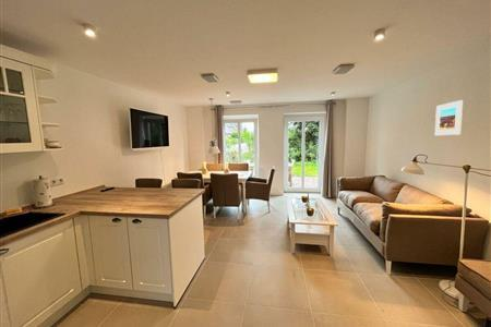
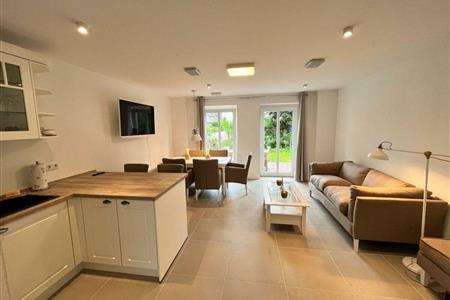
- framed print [434,99,464,136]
